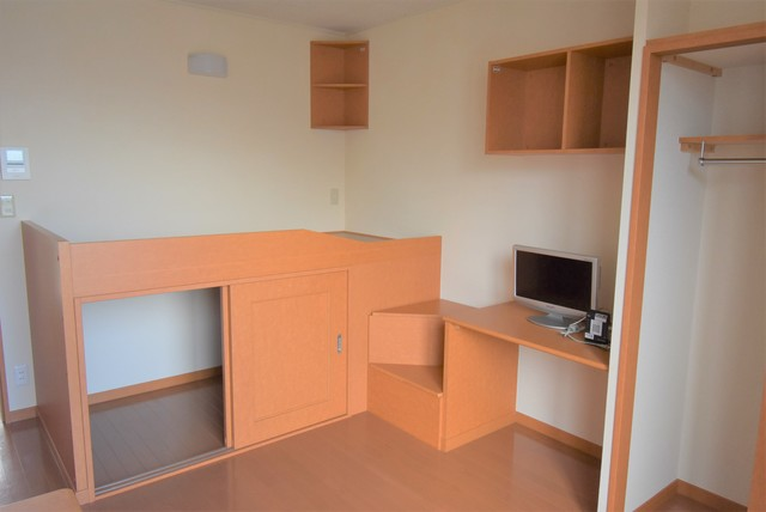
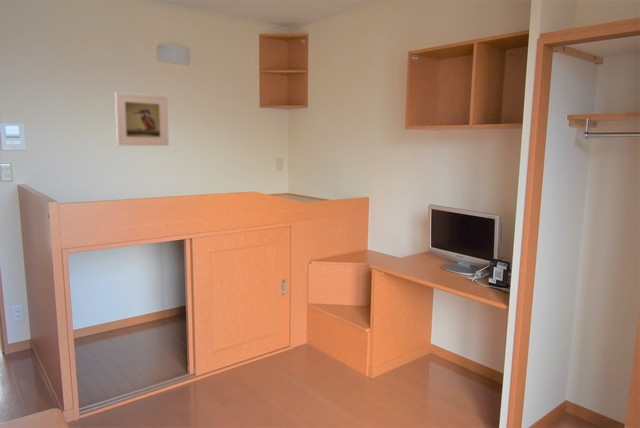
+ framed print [114,91,170,147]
